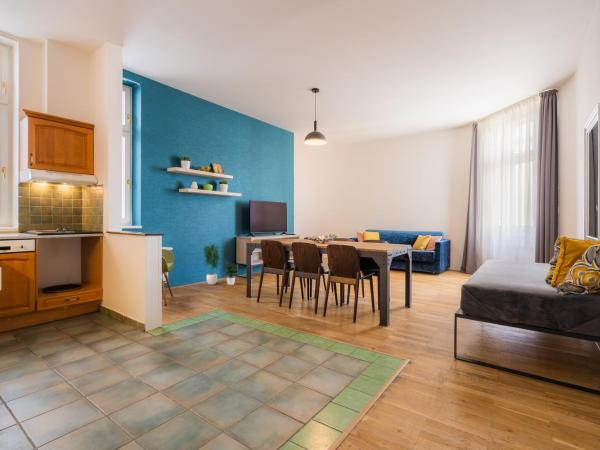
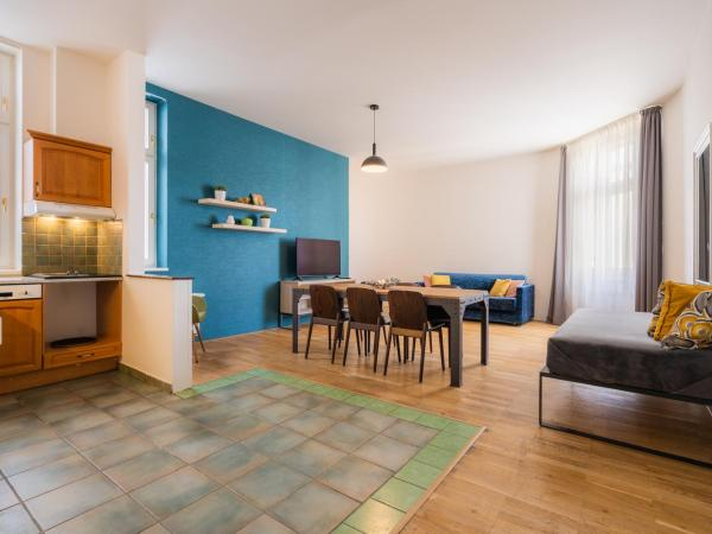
- potted plant [201,242,241,286]
